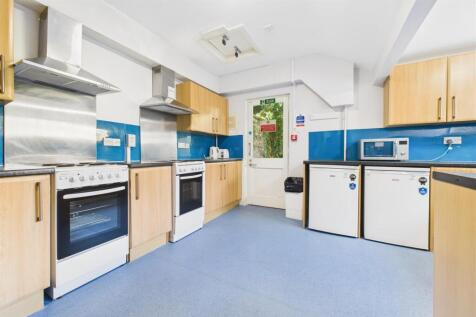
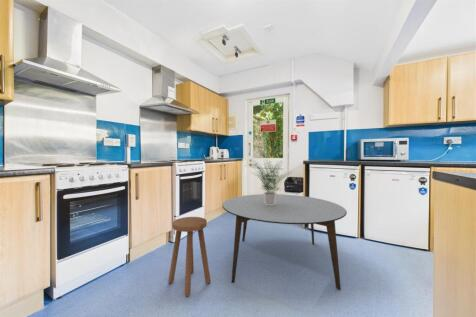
+ dining table [222,193,348,291]
+ potted plant [251,159,295,205]
+ stool [167,216,212,298]
